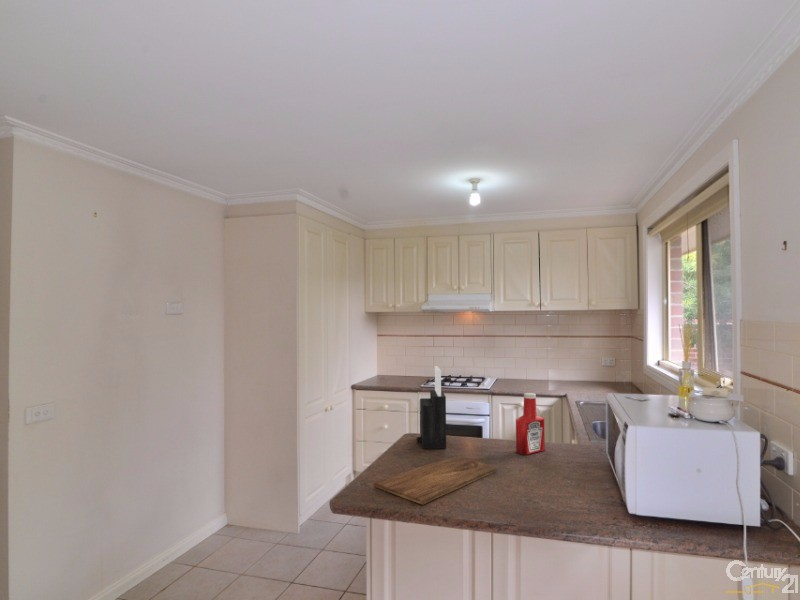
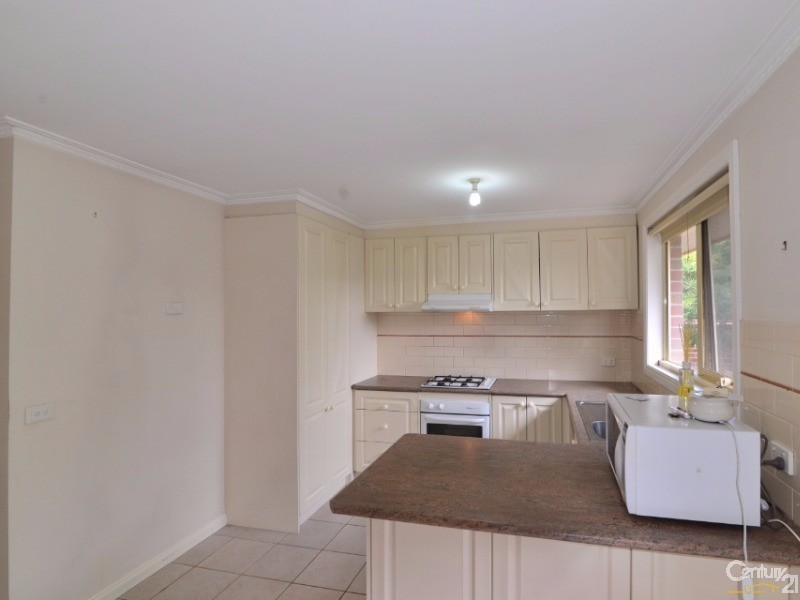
- knife block [416,365,447,450]
- soap bottle [515,392,546,456]
- cutting board [373,455,498,506]
